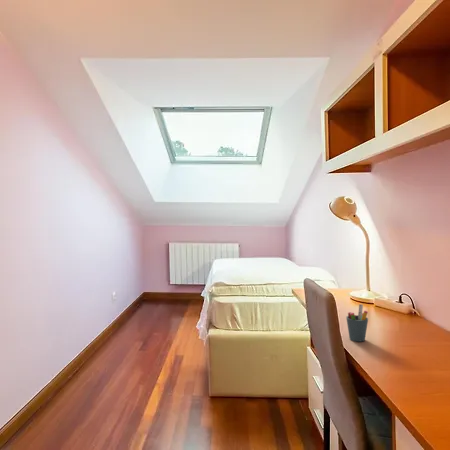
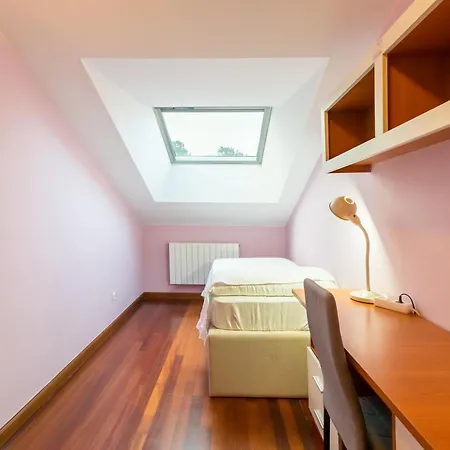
- pen holder [345,303,369,343]
